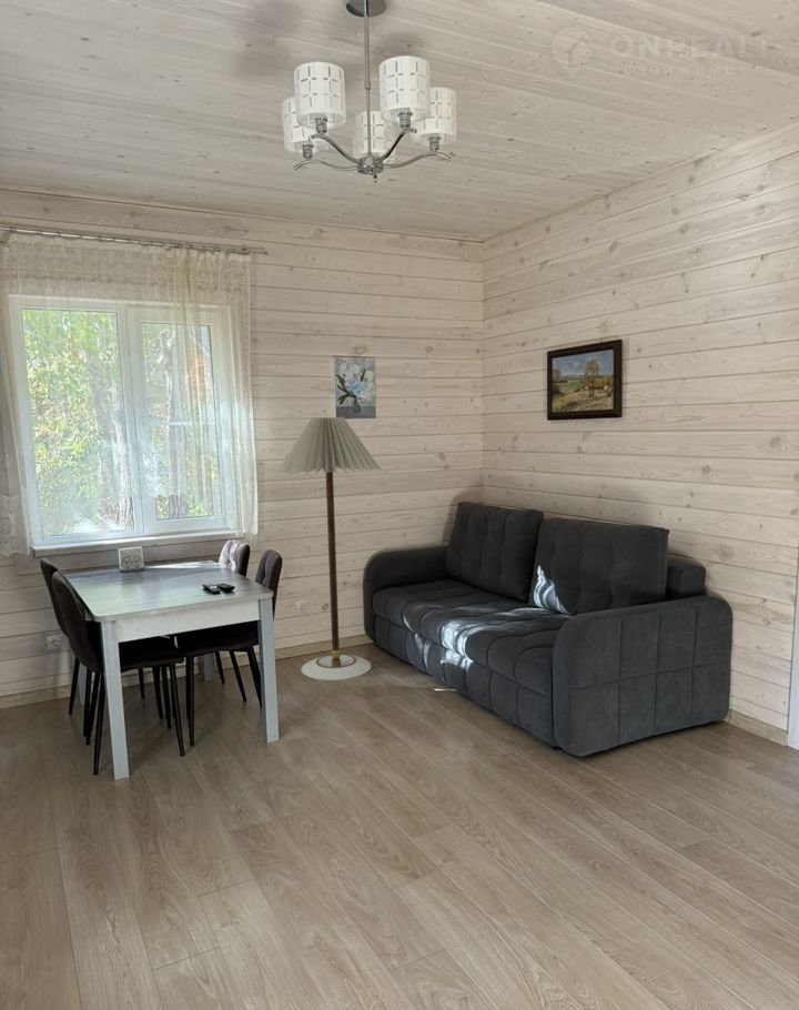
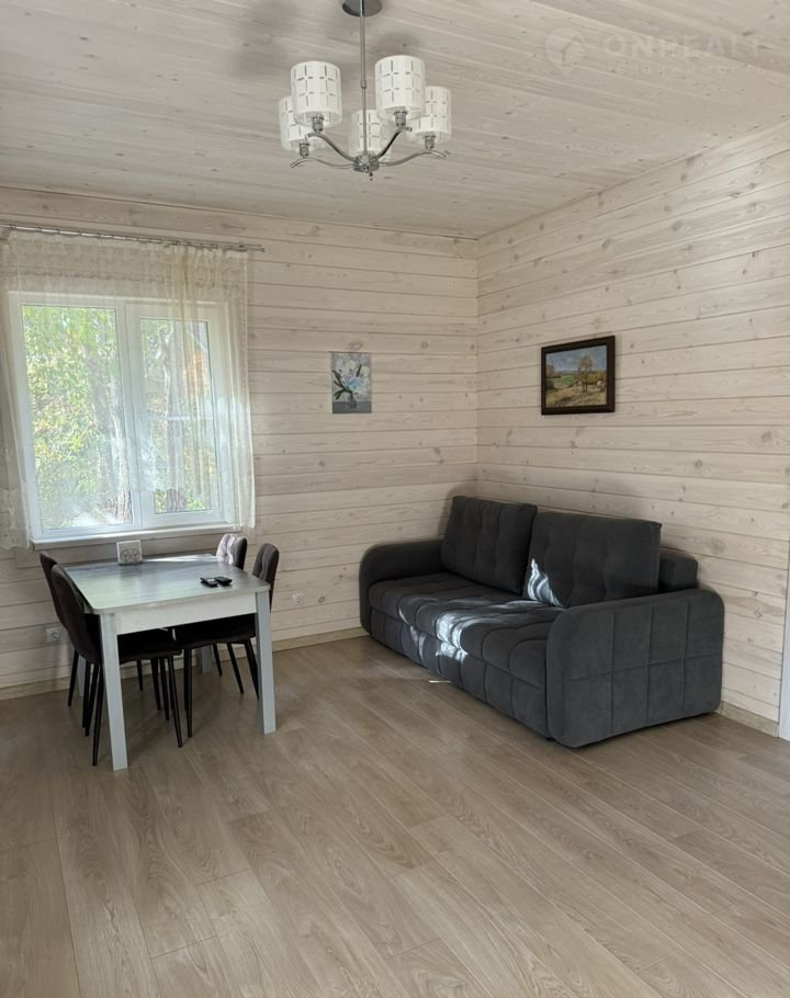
- floor lamp [276,416,381,681]
